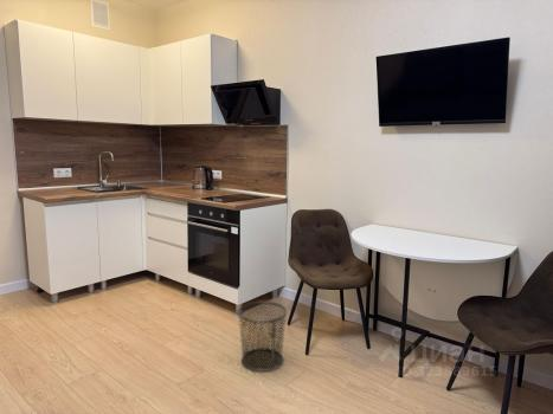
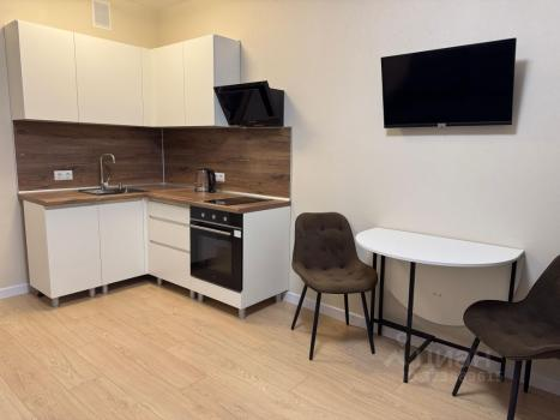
- waste bin [236,300,289,373]
